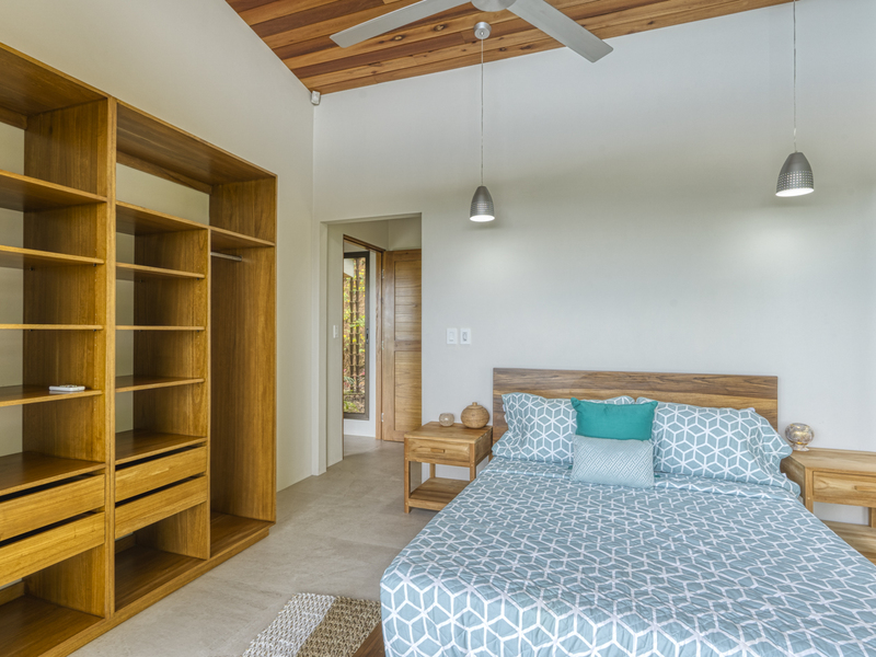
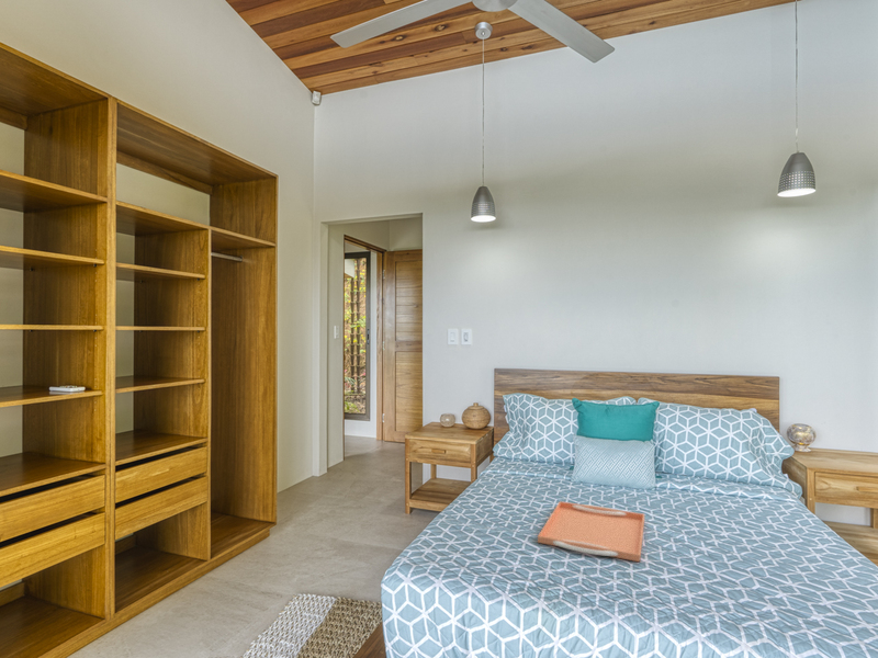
+ serving tray [537,500,645,563]
